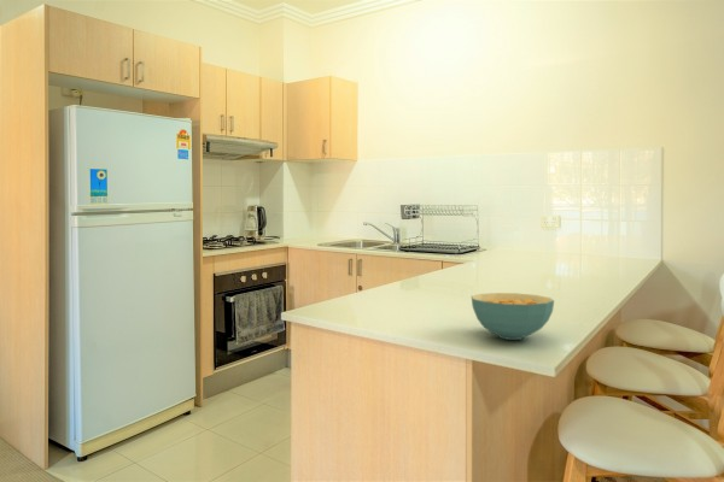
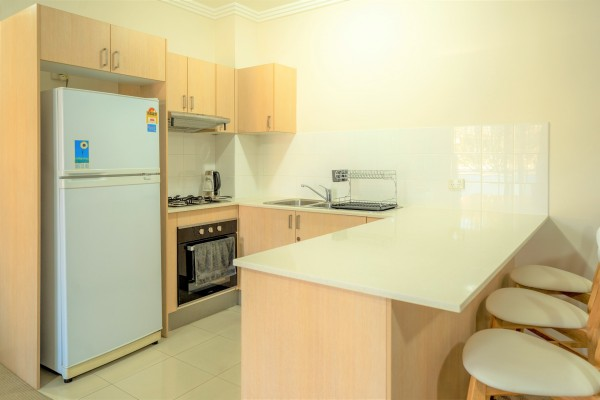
- cereal bowl [471,292,555,341]
